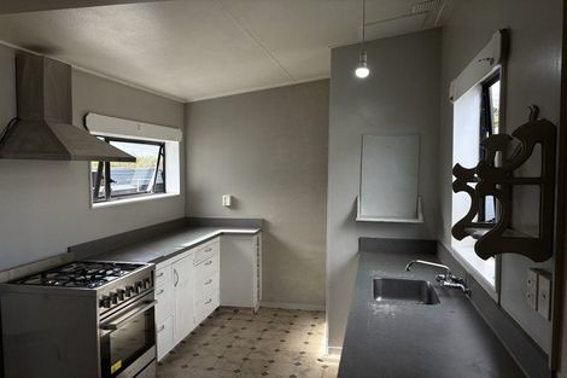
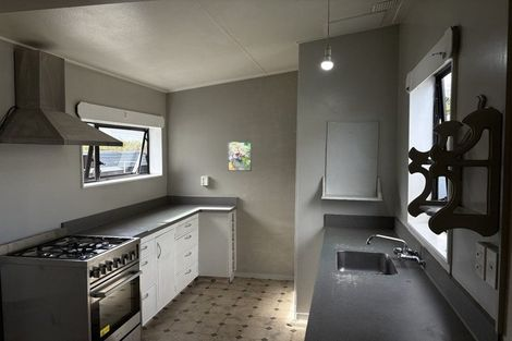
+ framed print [227,141,253,172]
